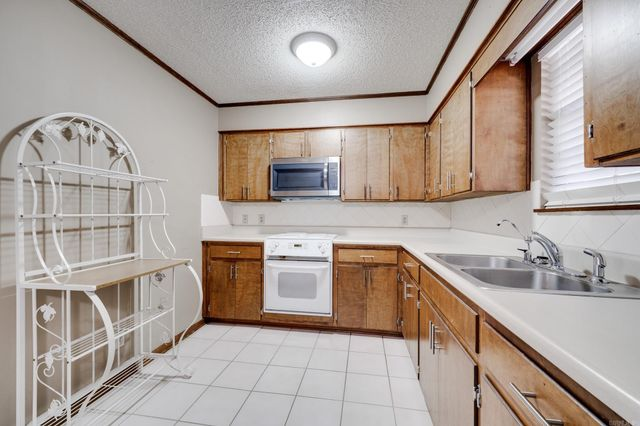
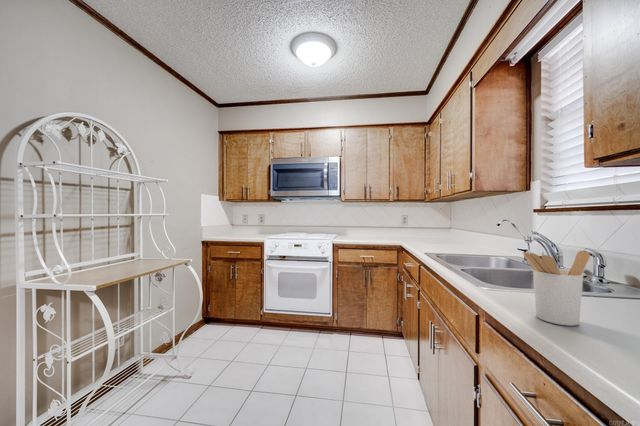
+ utensil holder [522,250,591,327]
